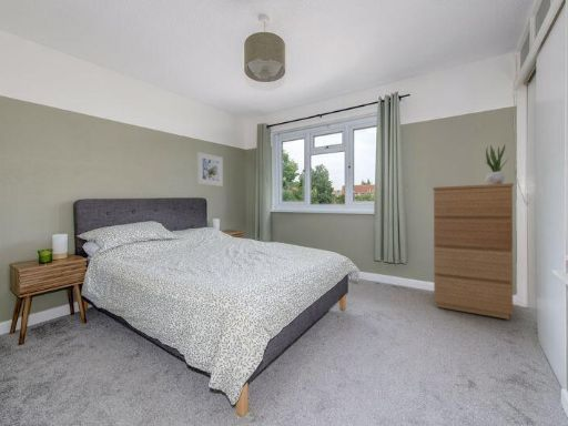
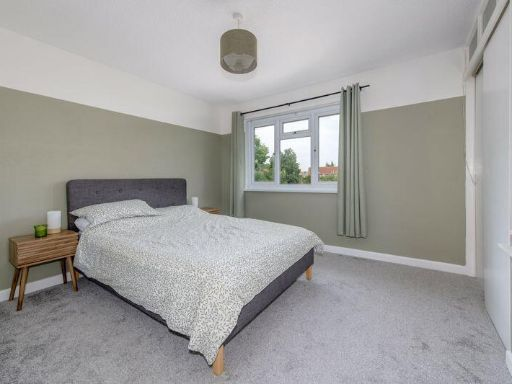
- potted plant [484,144,510,184]
- dresser [433,182,515,321]
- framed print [196,151,224,187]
